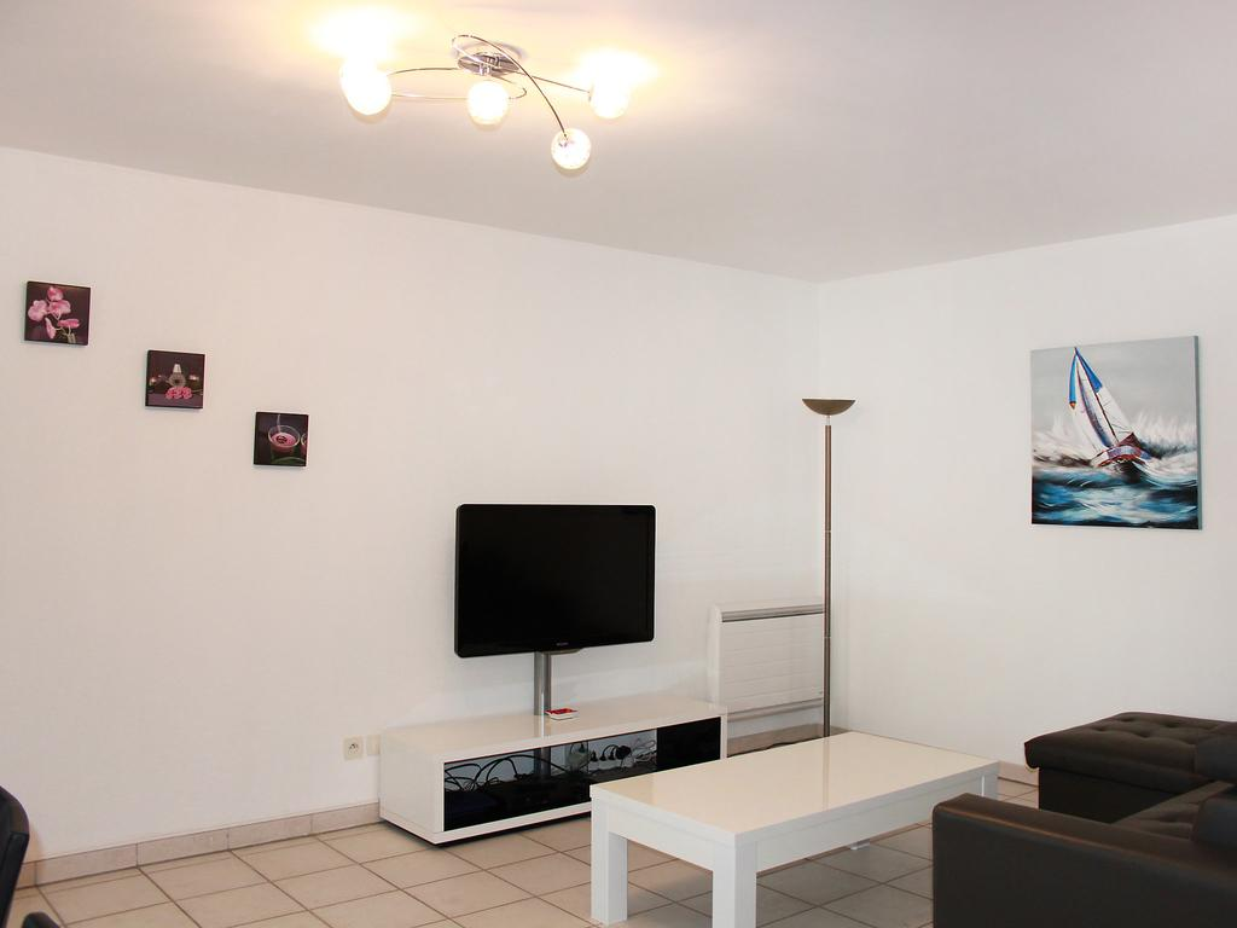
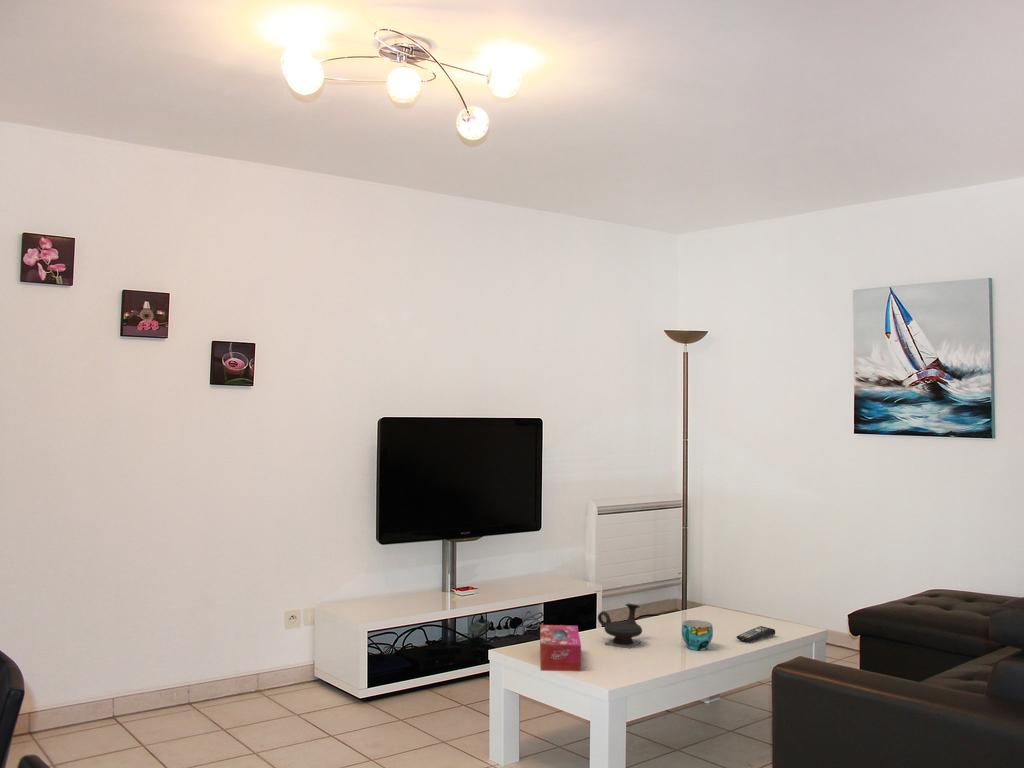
+ remote control [736,625,776,643]
+ cup [681,619,714,651]
+ teapot [597,603,643,650]
+ tissue box [539,624,582,672]
